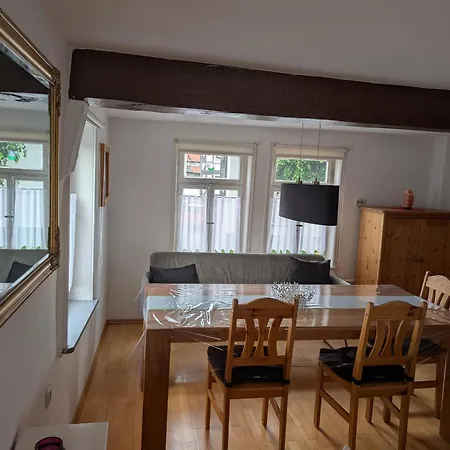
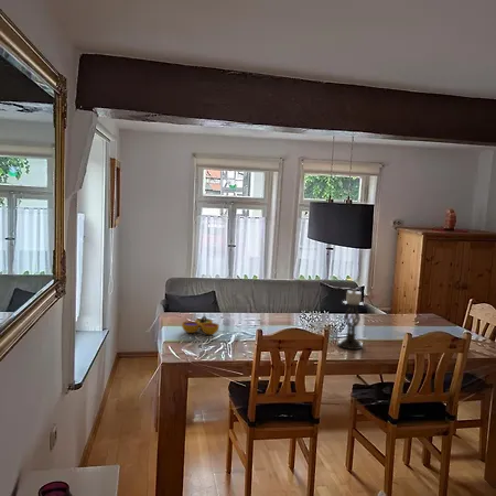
+ decorative bowl [181,315,220,336]
+ candle holder [336,288,365,351]
